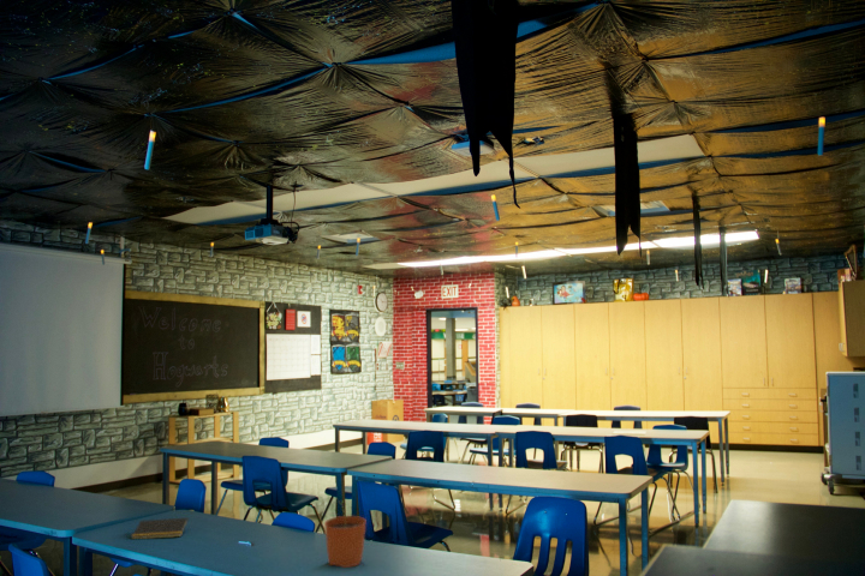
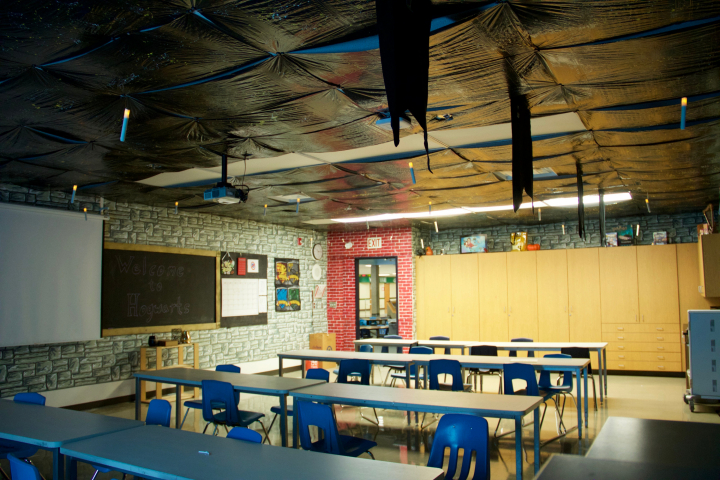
- notepad [130,516,190,540]
- plant pot [323,499,368,569]
